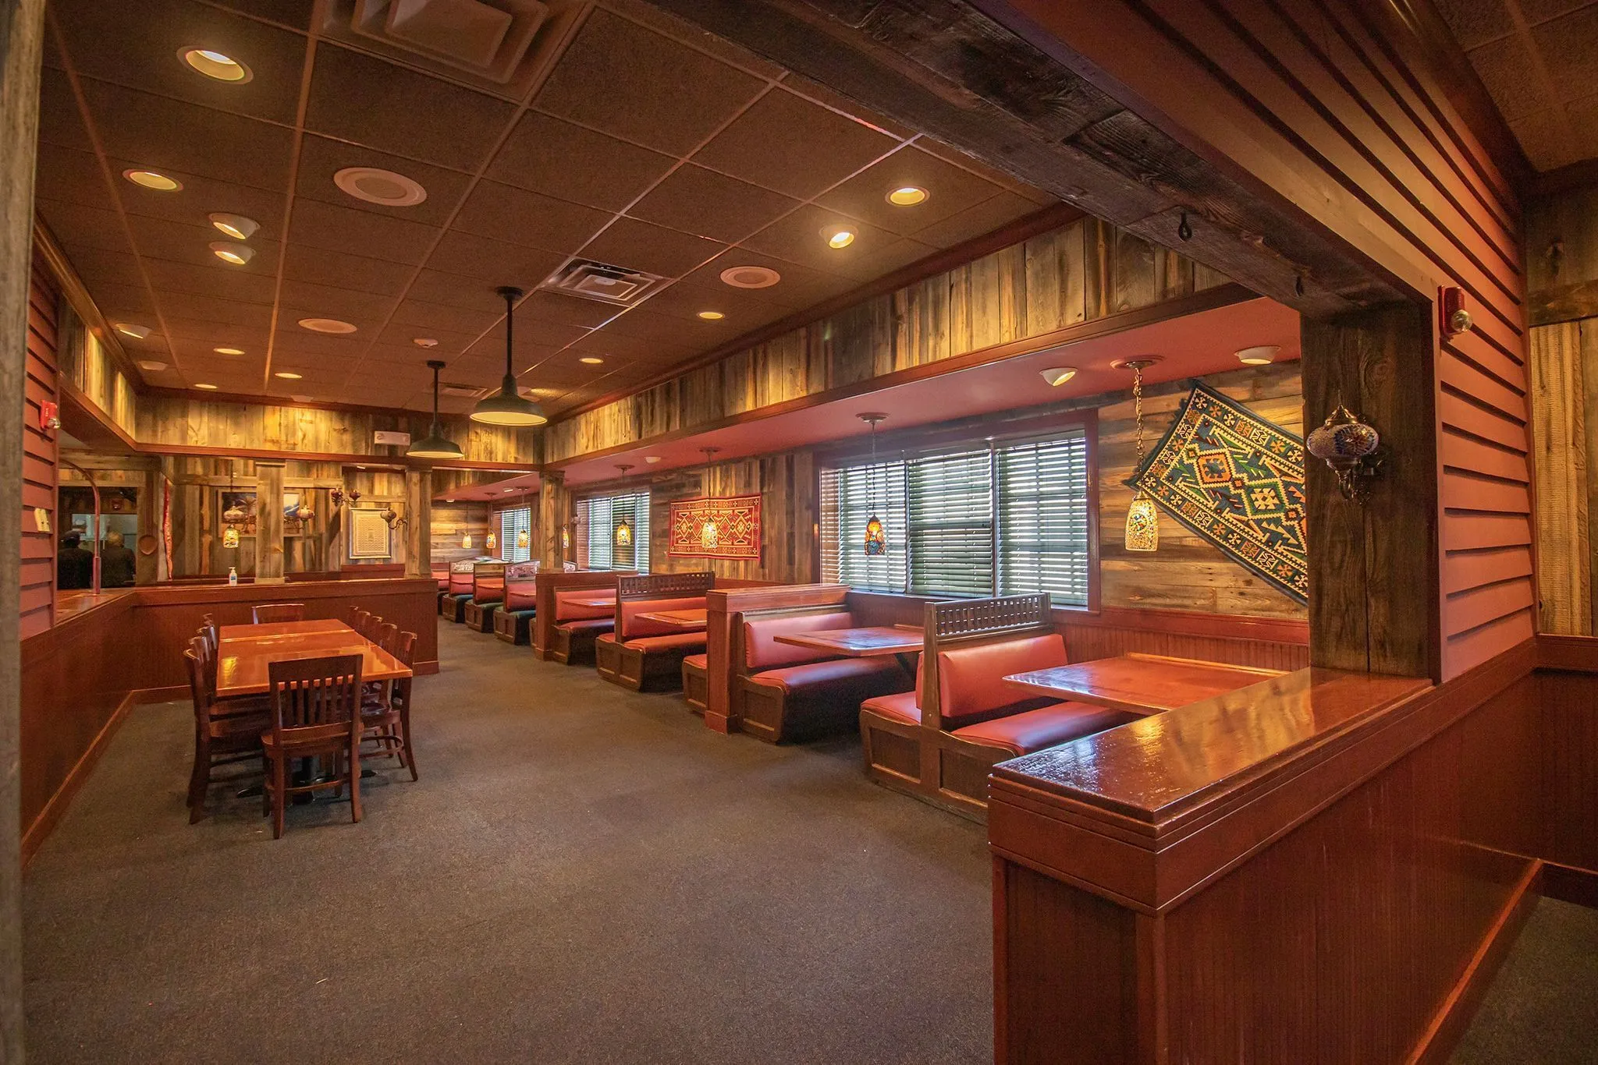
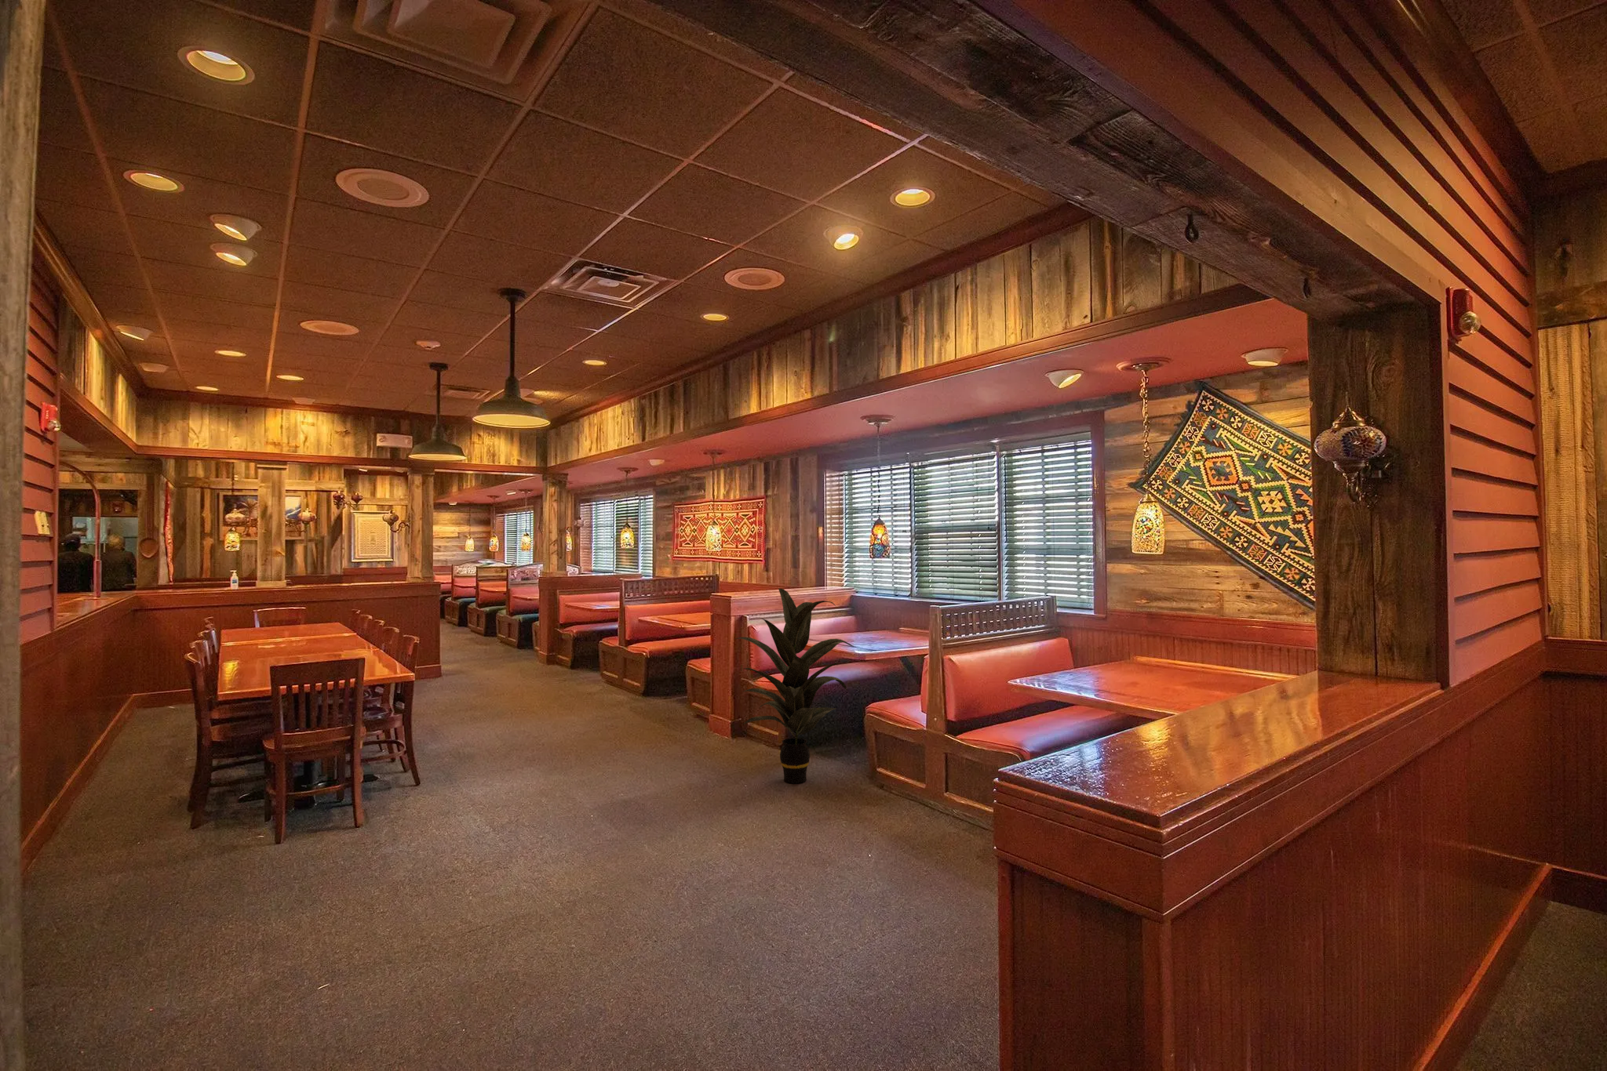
+ indoor plant [734,587,856,784]
